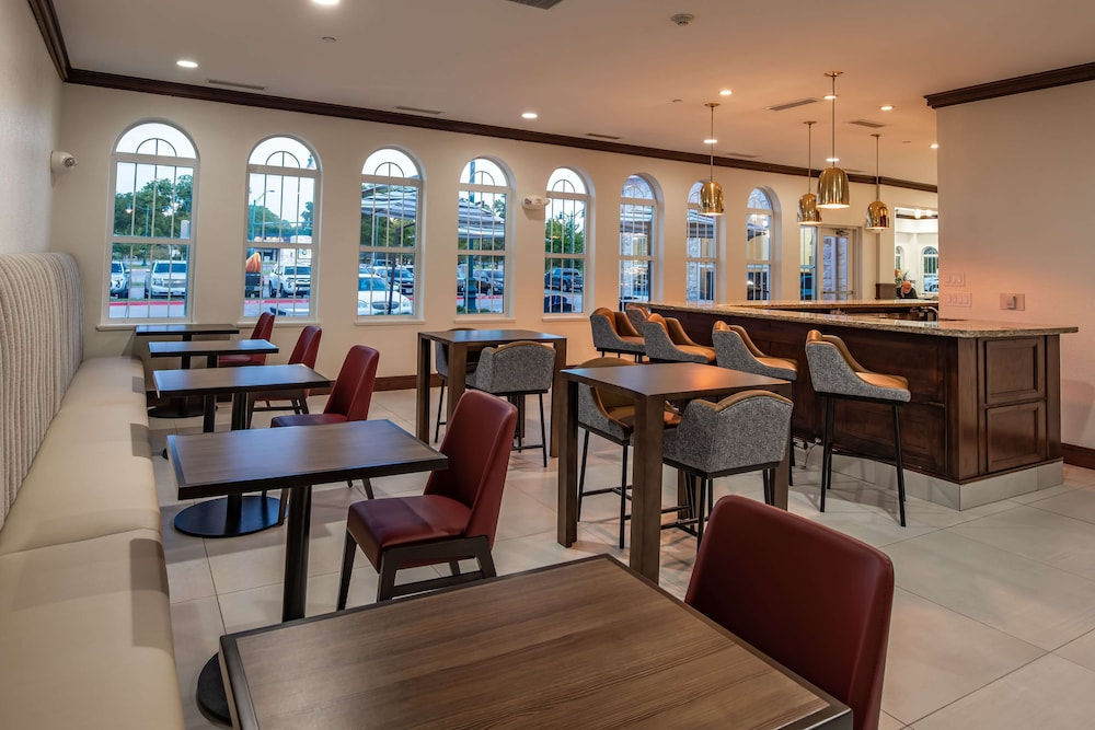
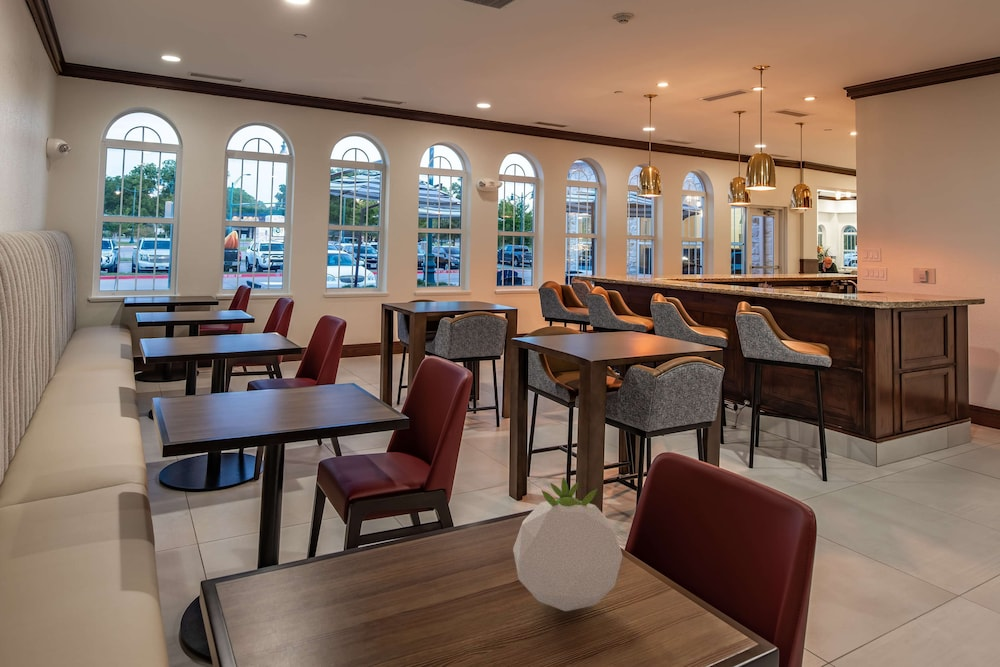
+ succulent plant [512,476,623,612]
